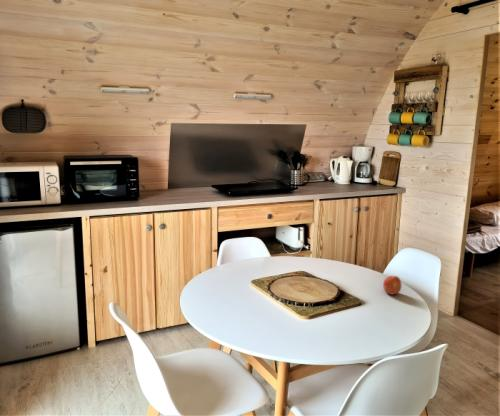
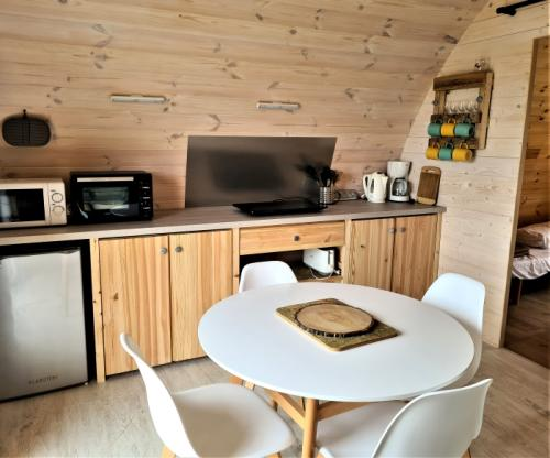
- fruit [382,275,403,296]
